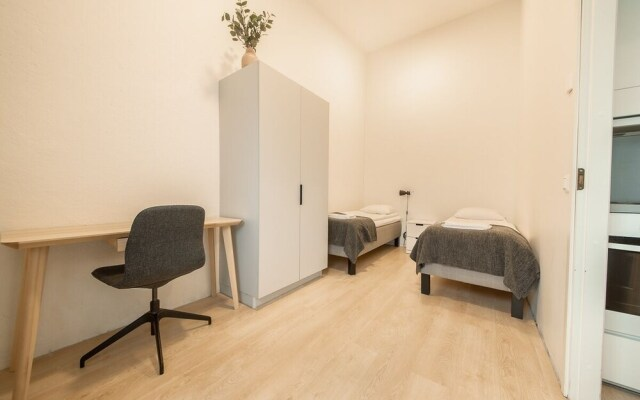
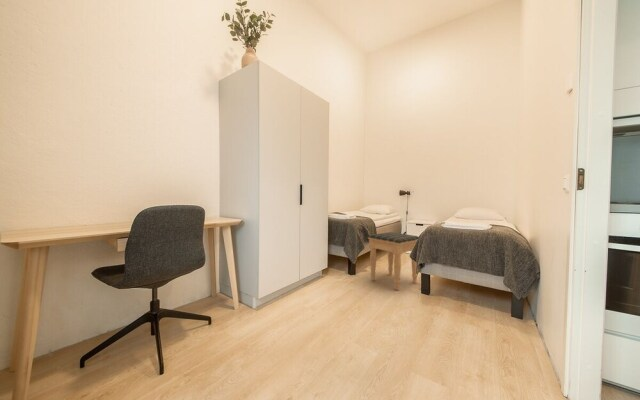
+ footstool [367,231,420,291]
